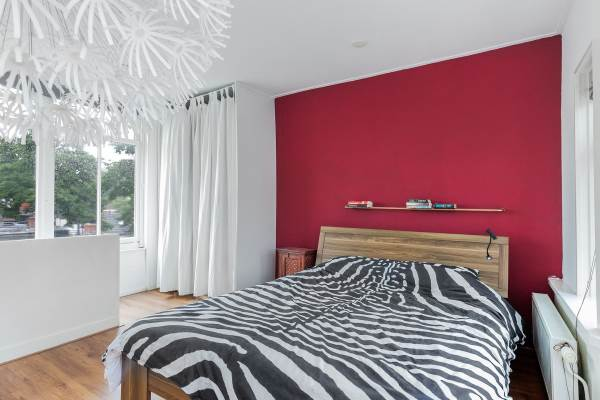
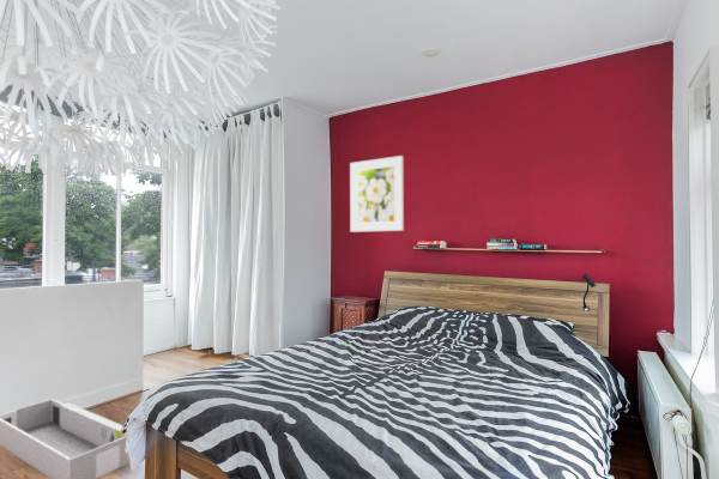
+ architectural model [0,398,131,479]
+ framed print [349,154,405,234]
